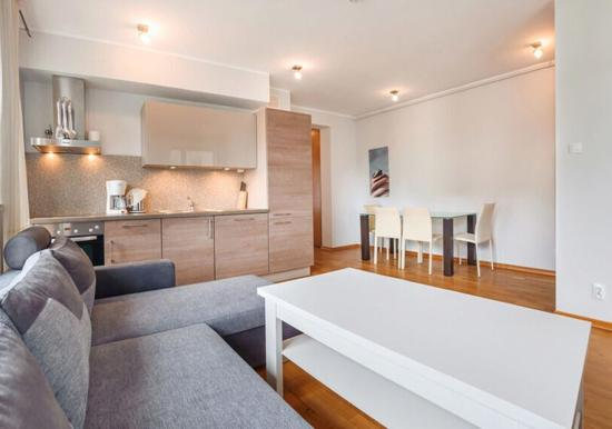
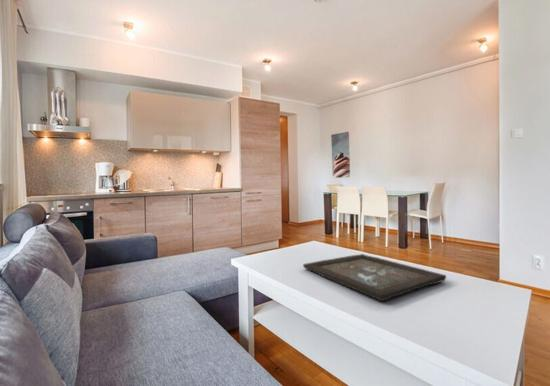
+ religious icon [302,253,447,302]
